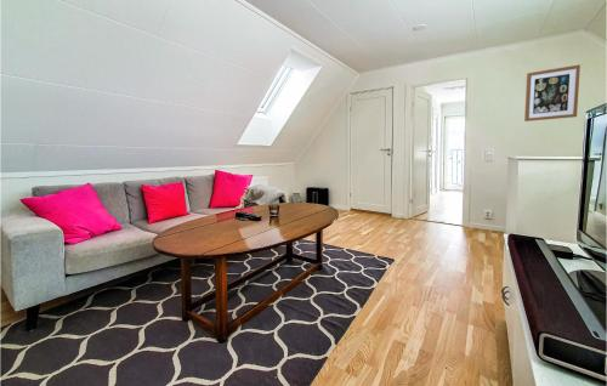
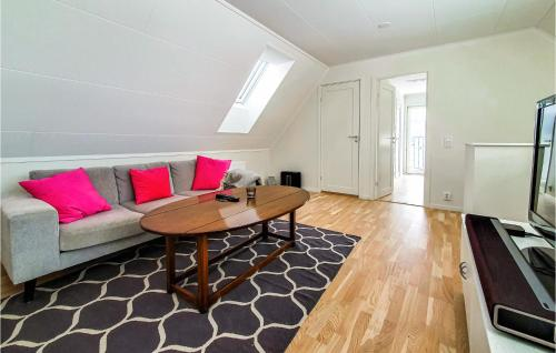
- wall art [523,63,582,123]
